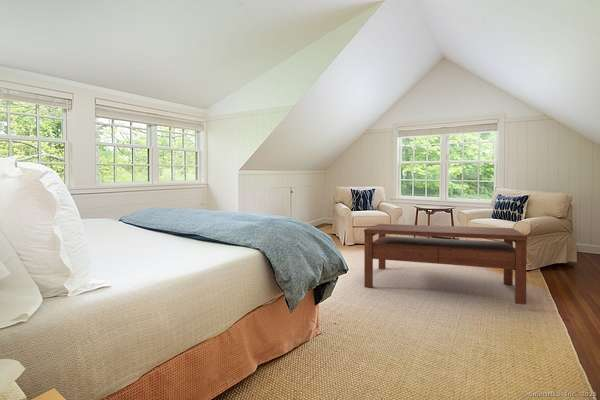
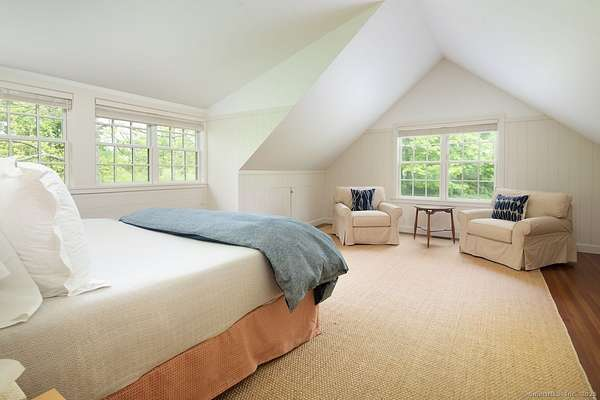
- coffee table [363,223,528,306]
